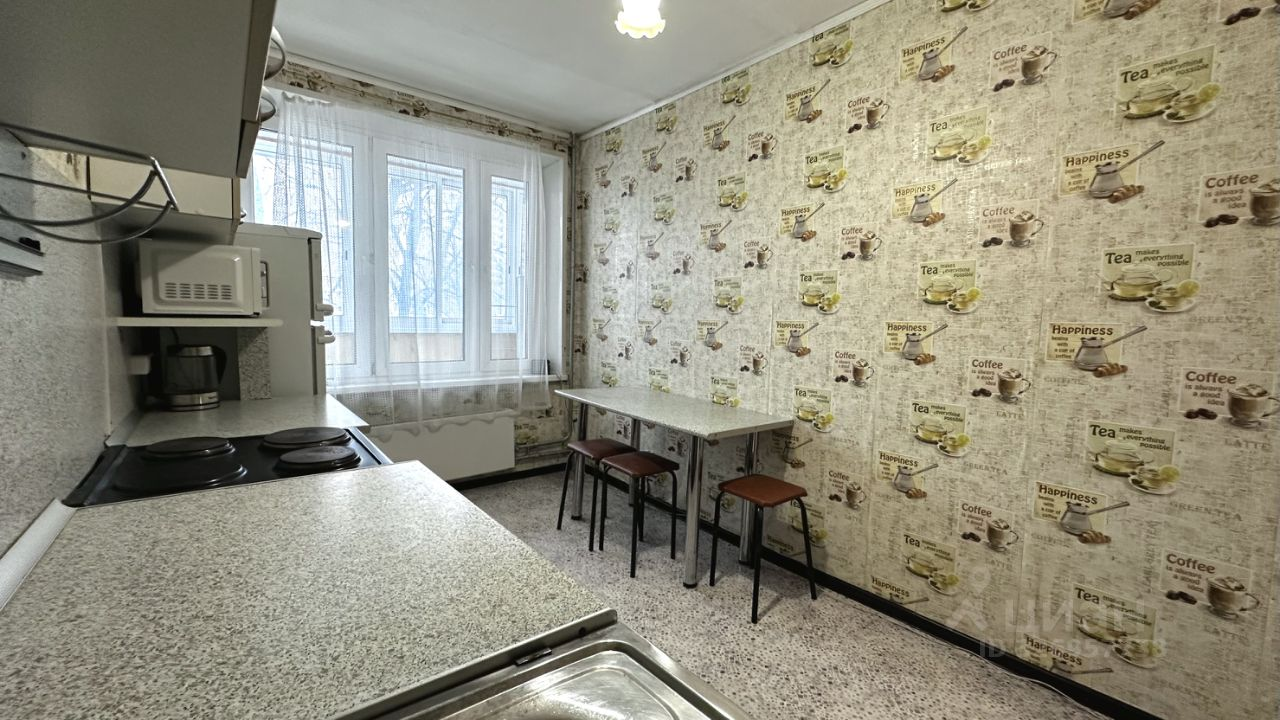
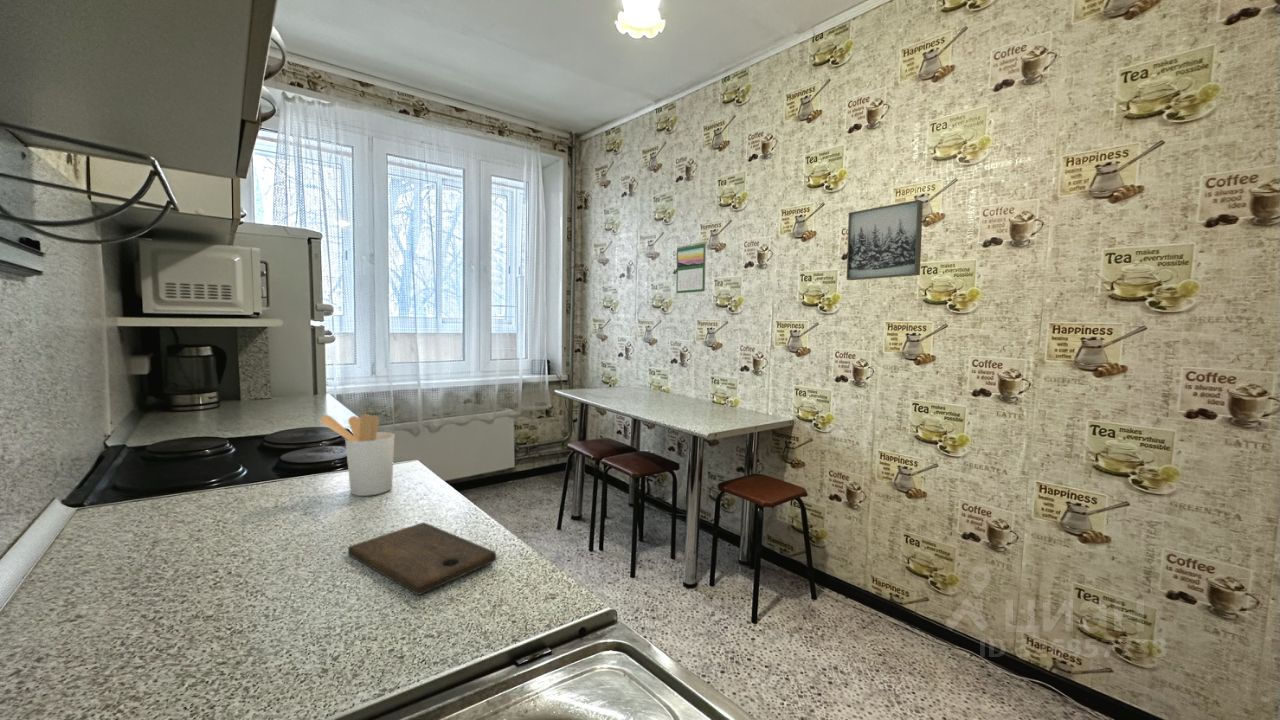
+ calendar [675,241,707,294]
+ utensil holder [317,413,395,497]
+ cutting board [347,522,497,596]
+ wall art [846,199,924,281]
